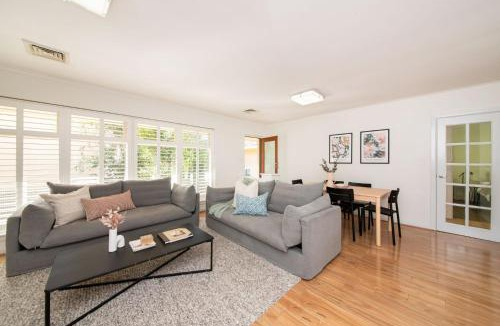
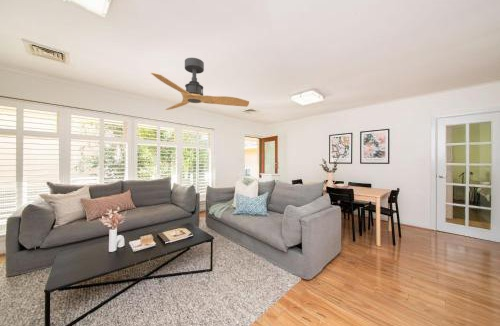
+ ceiling fan [150,57,250,111]
